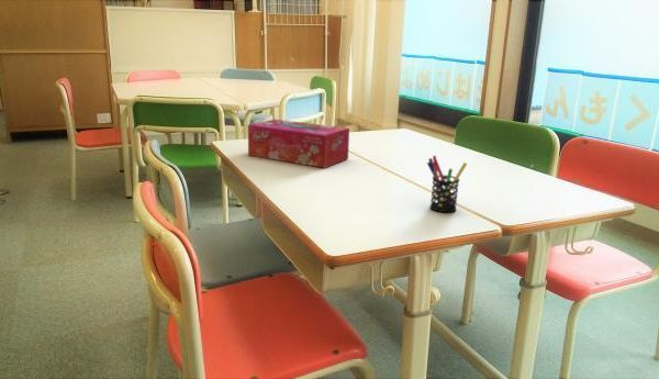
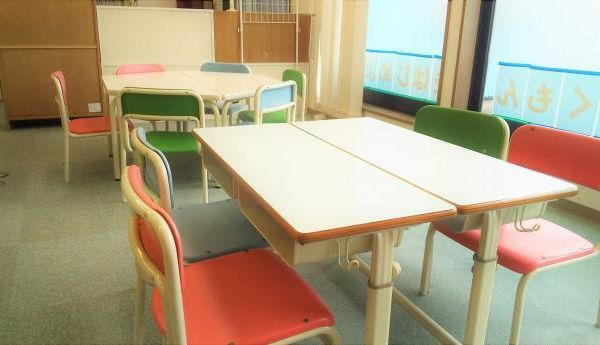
- pen holder [426,155,468,213]
- tissue box [247,119,350,169]
